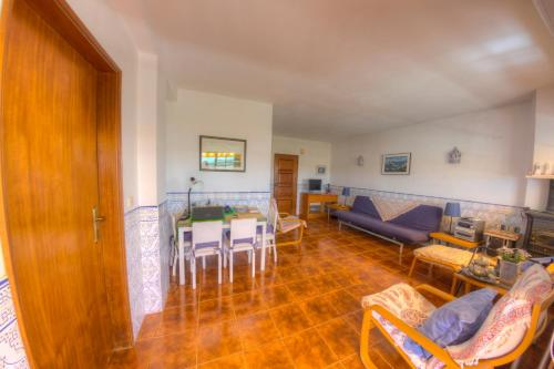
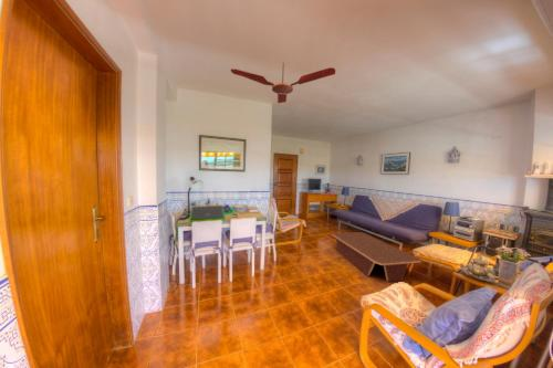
+ coffee table [331,231,422,283]
+ ceiling fan [230,62,336,104]
